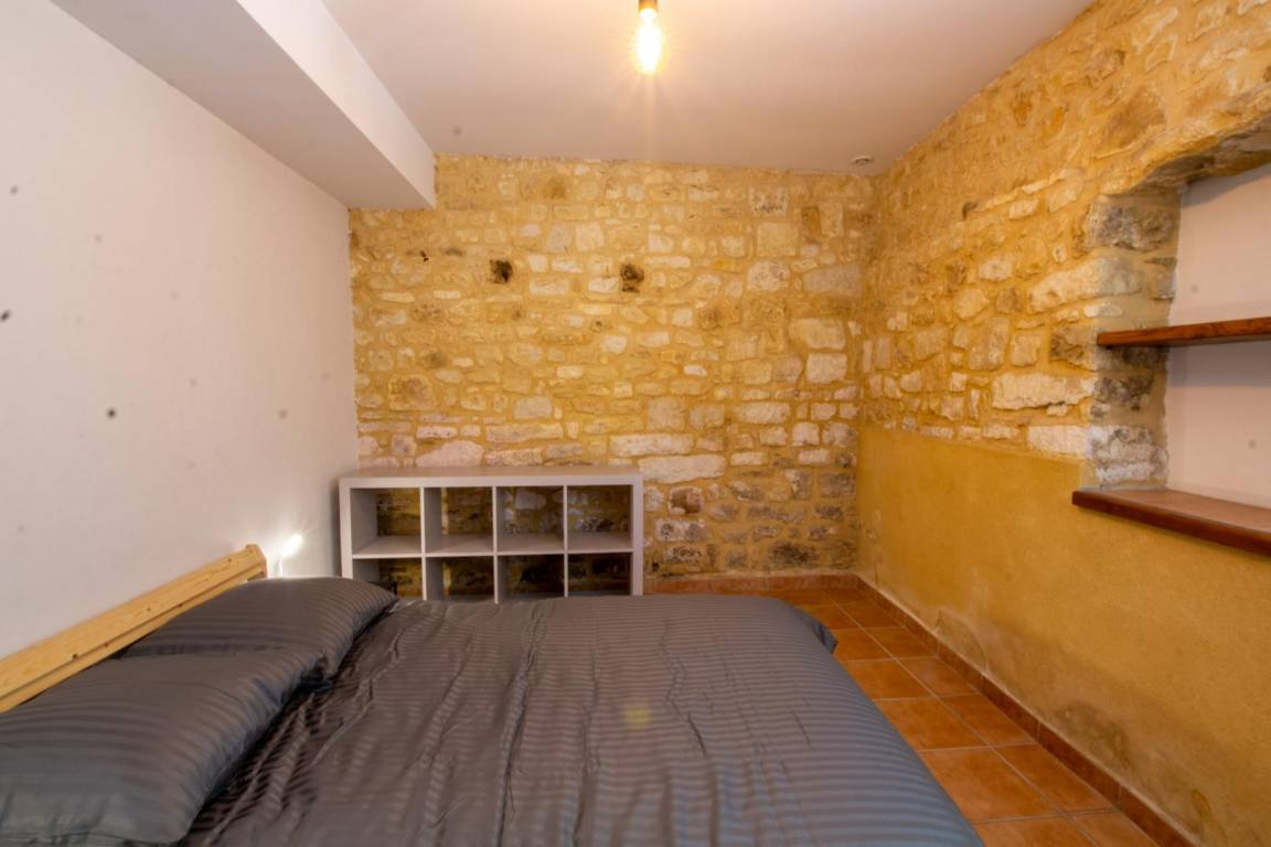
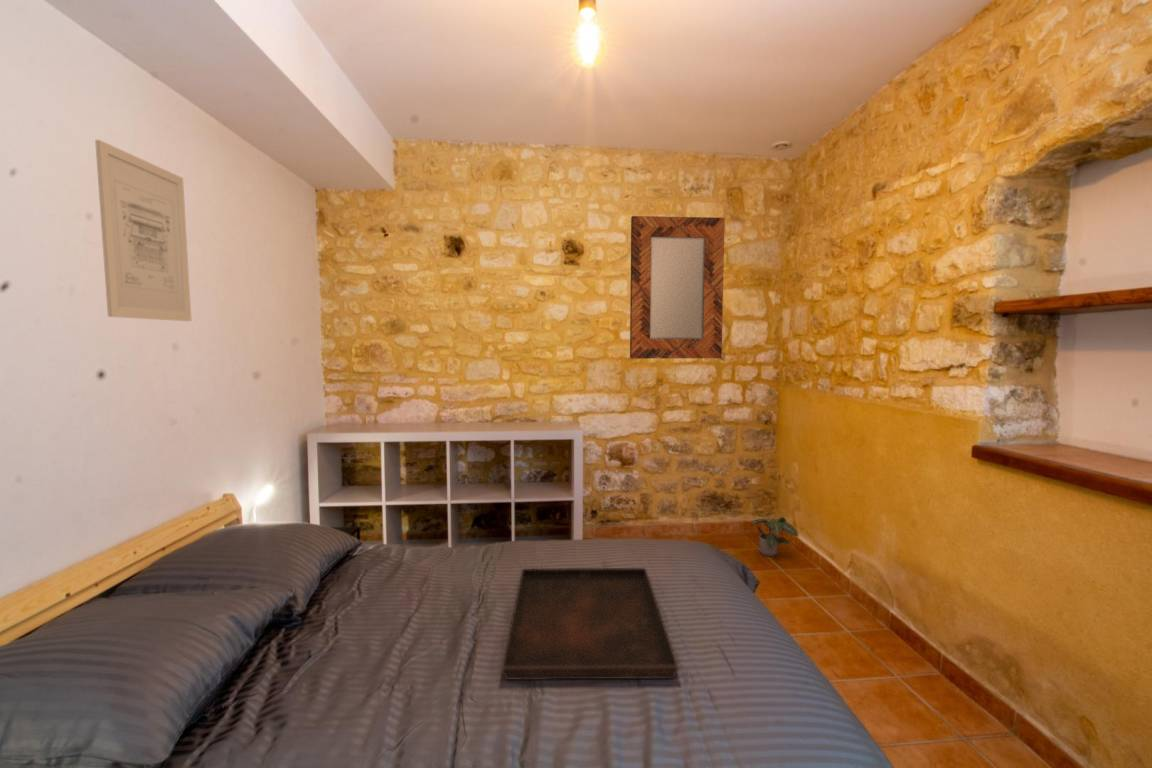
+ serving tray [500,567,679,681]
+ wall art [94,139,192,322]
+ potted plant [749,516,799,557]
+ home mirror [629,215,726,360]
